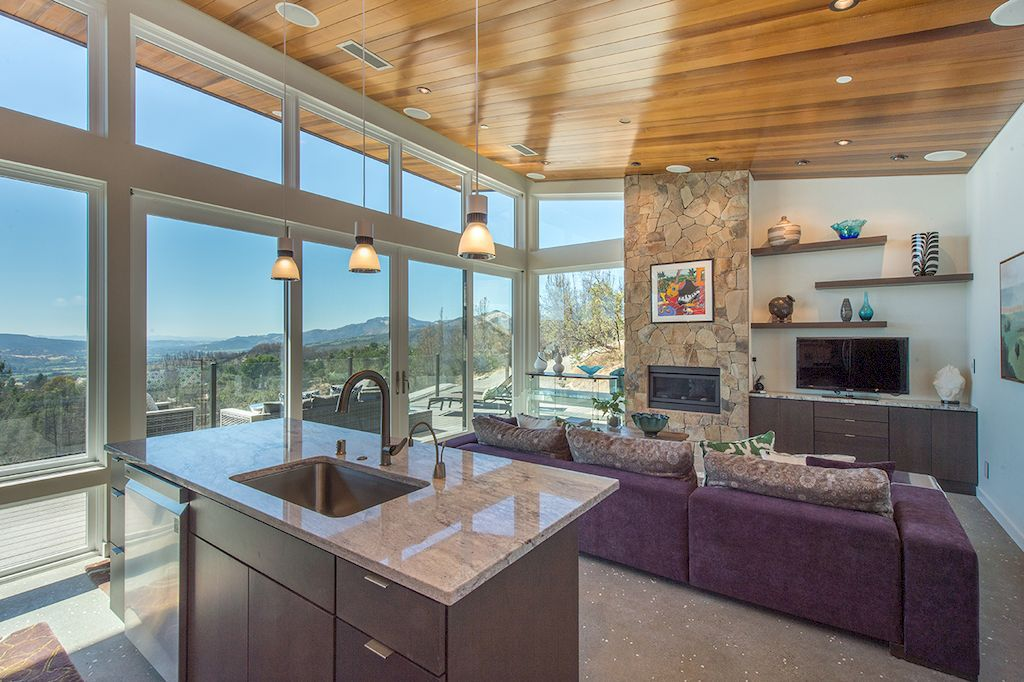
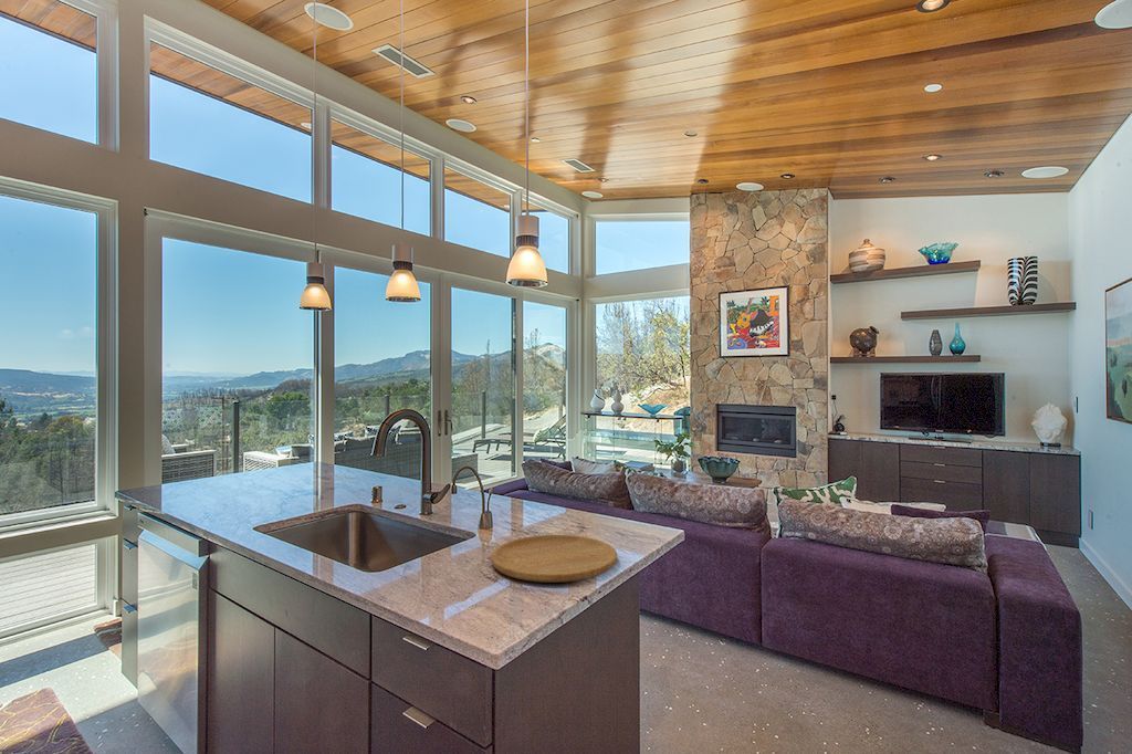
+ cutting board [490,534,618,584]
